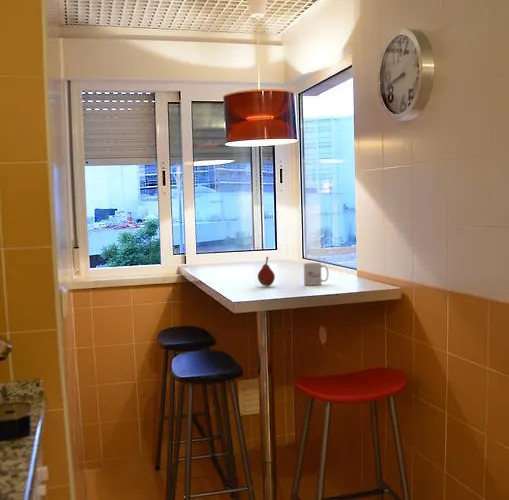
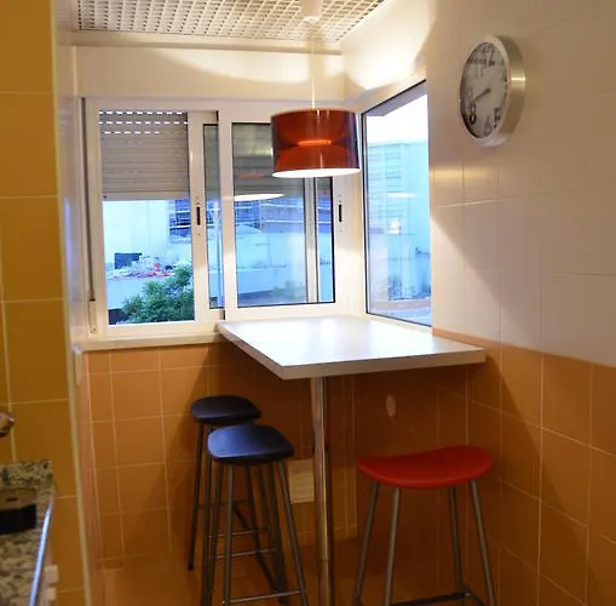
- mug [303,262,329,286]
- fruit [257,255,276,287]
